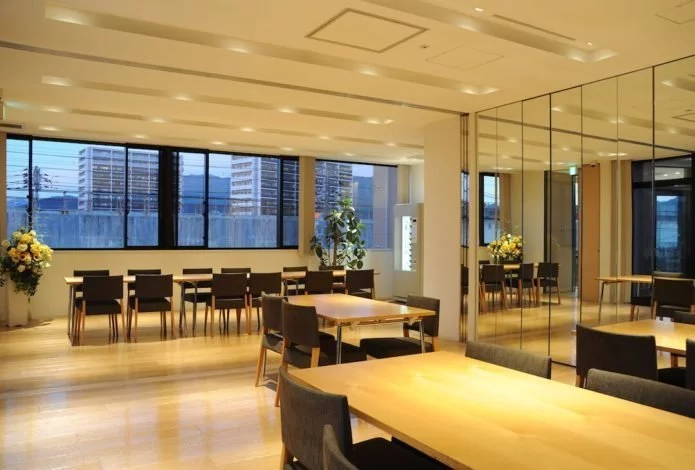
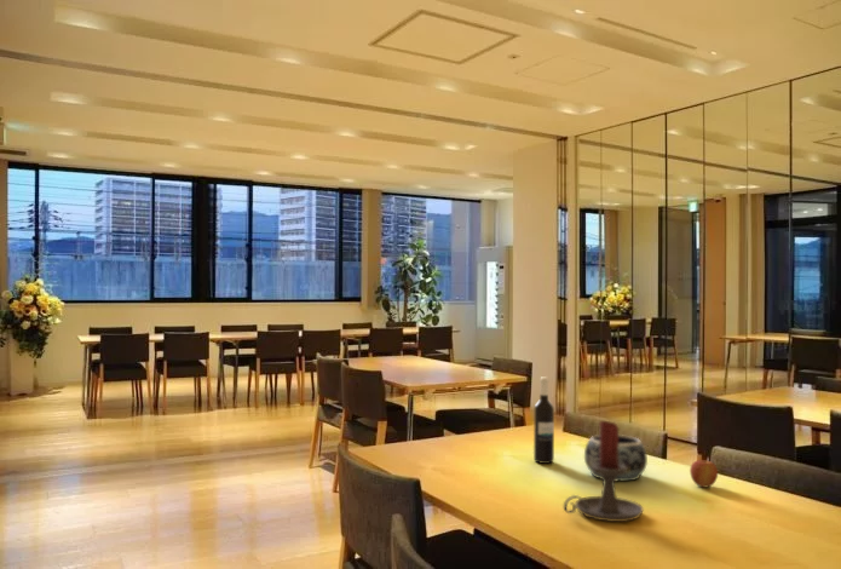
+ apple [689,459,719,489]
+ decorative bowl [583,433,649,482]
+ wine bottle [532,375,555,465]
+ candle holder [563,420,644,523]
